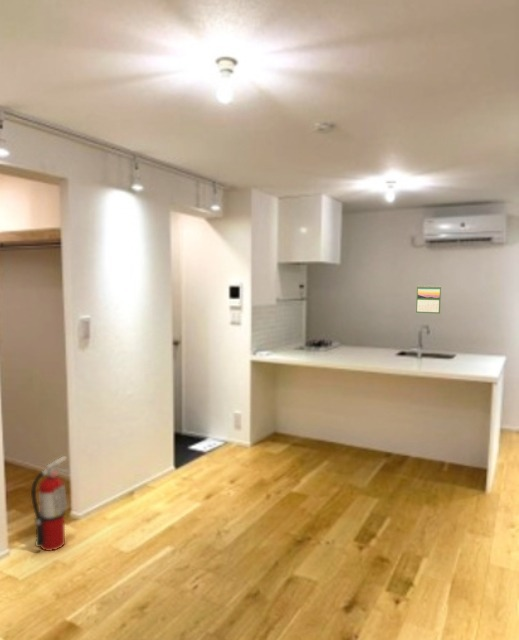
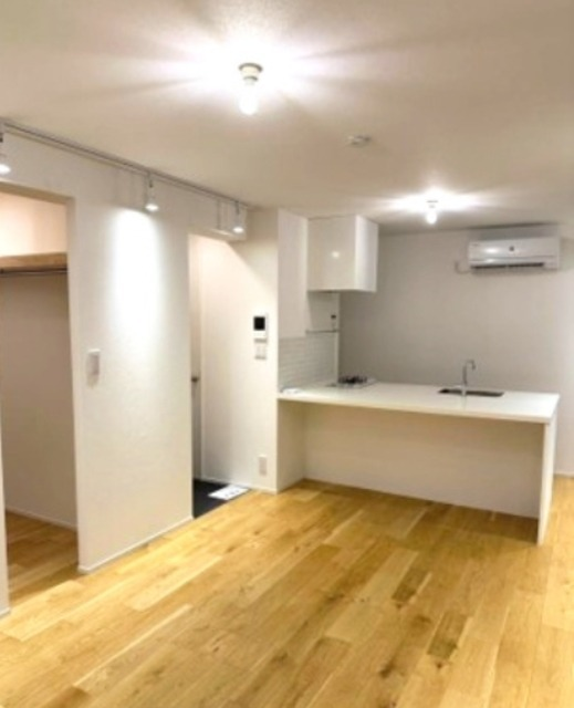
- calendar [415,285,442,315]
- fire extinguisher [30,455,70,552]
